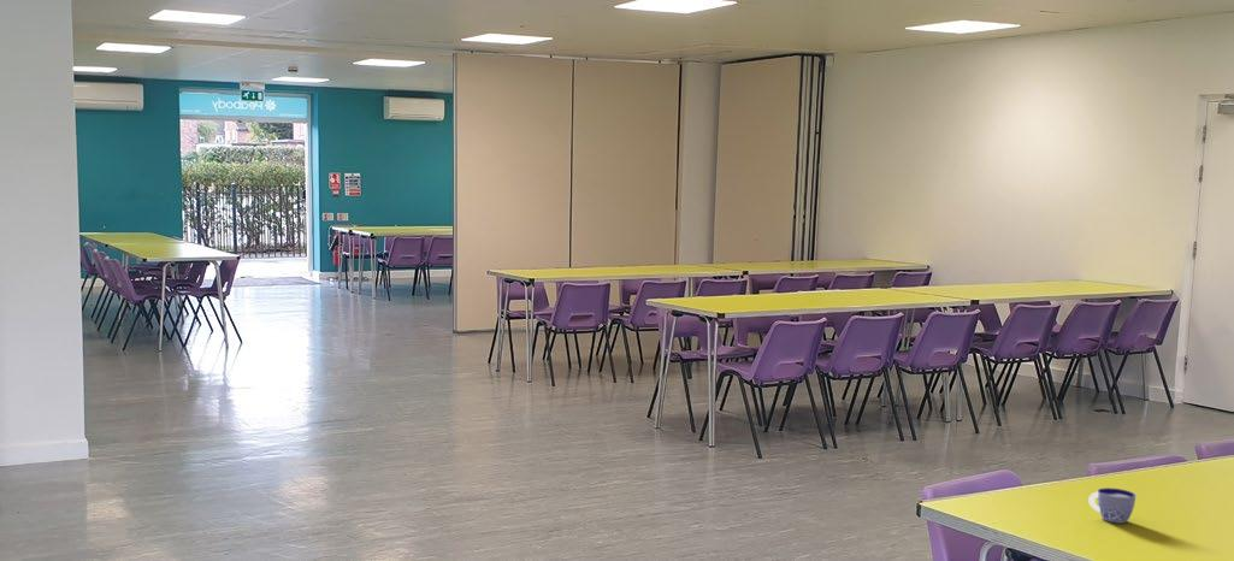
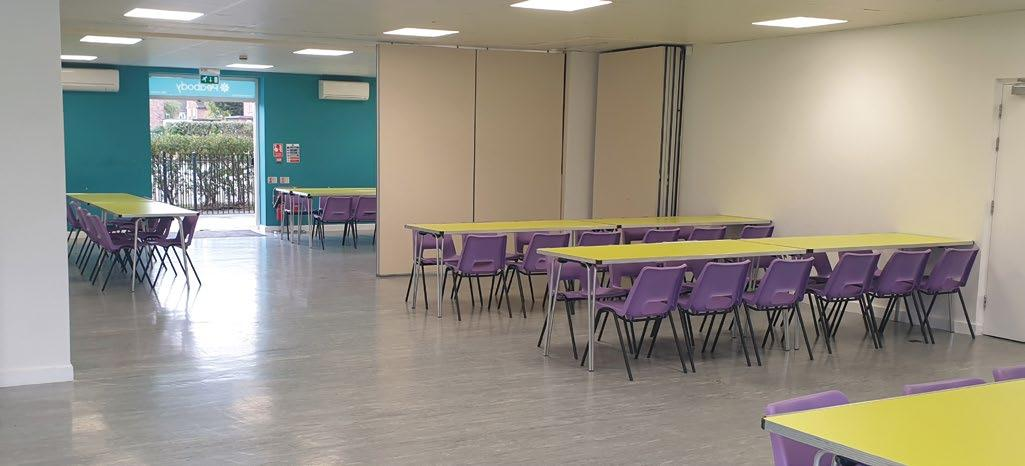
- cup [1087,486,1136,525]
